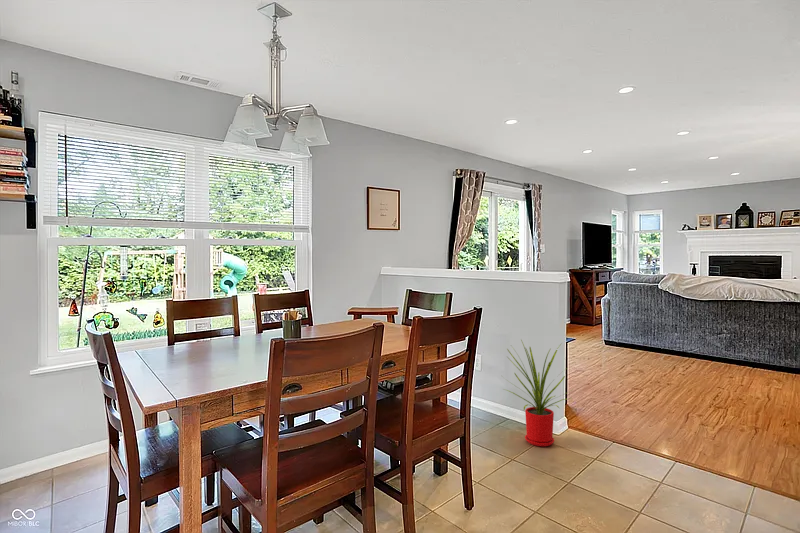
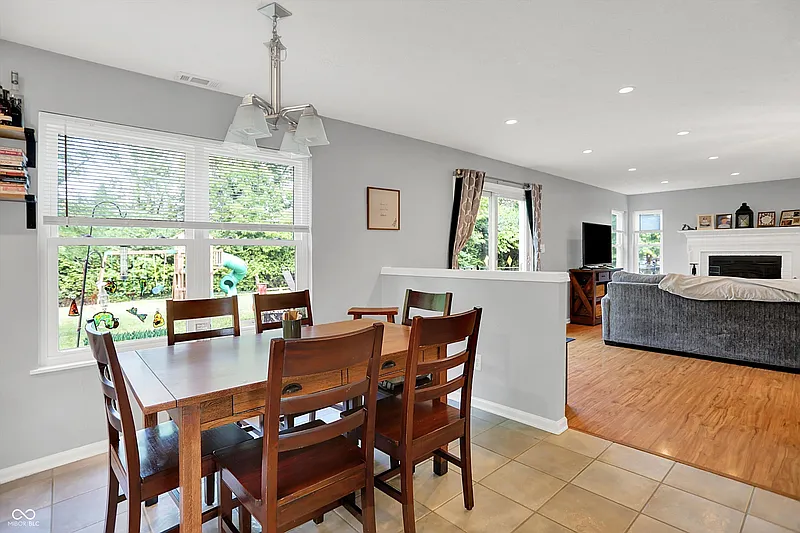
- house plant [502,339,575,447]
